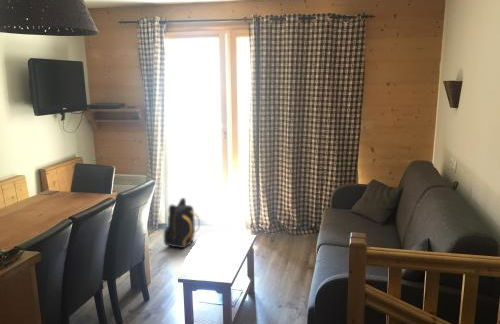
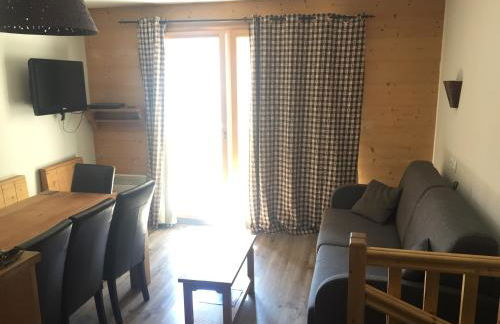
- backpack [163,197,201,249]
